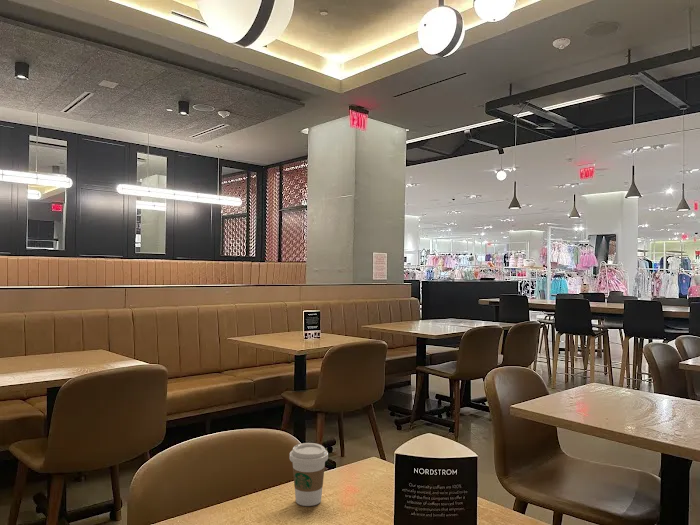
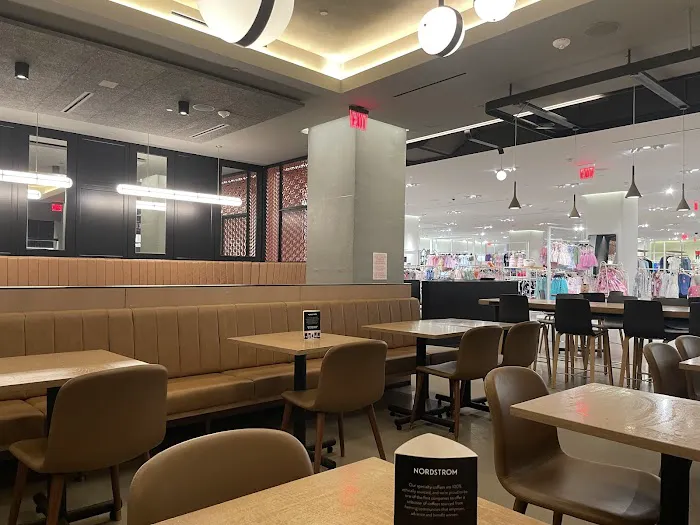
- coffee cup [289,442,329,507]
